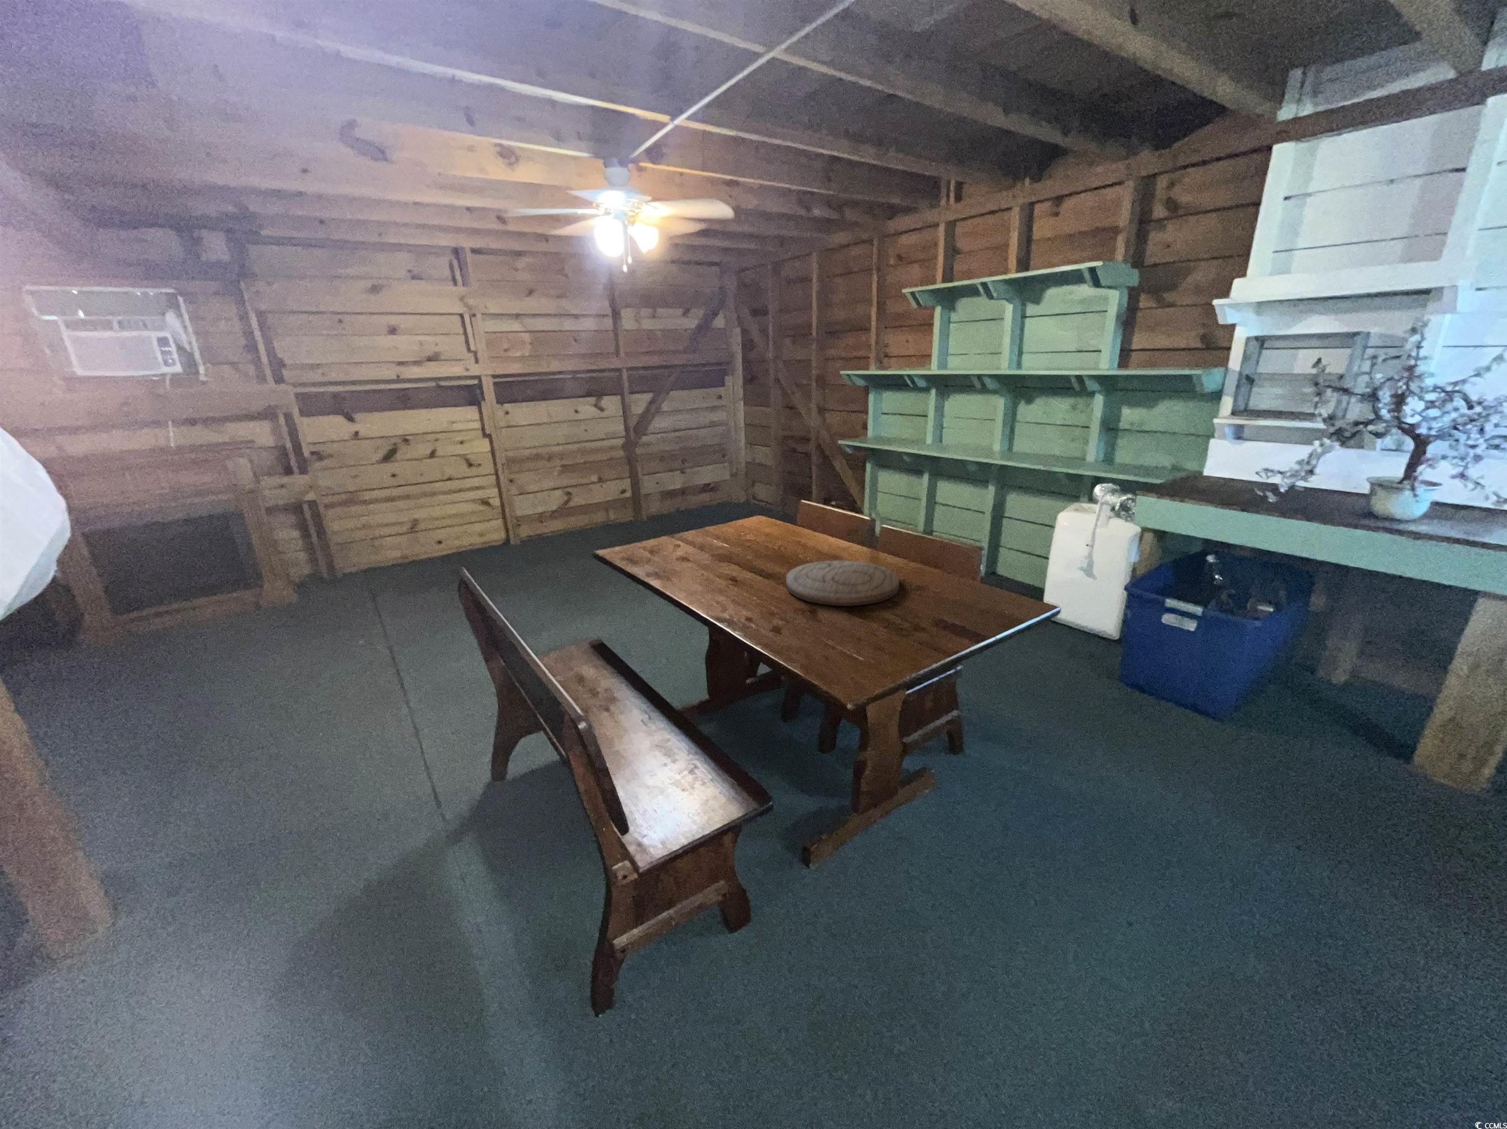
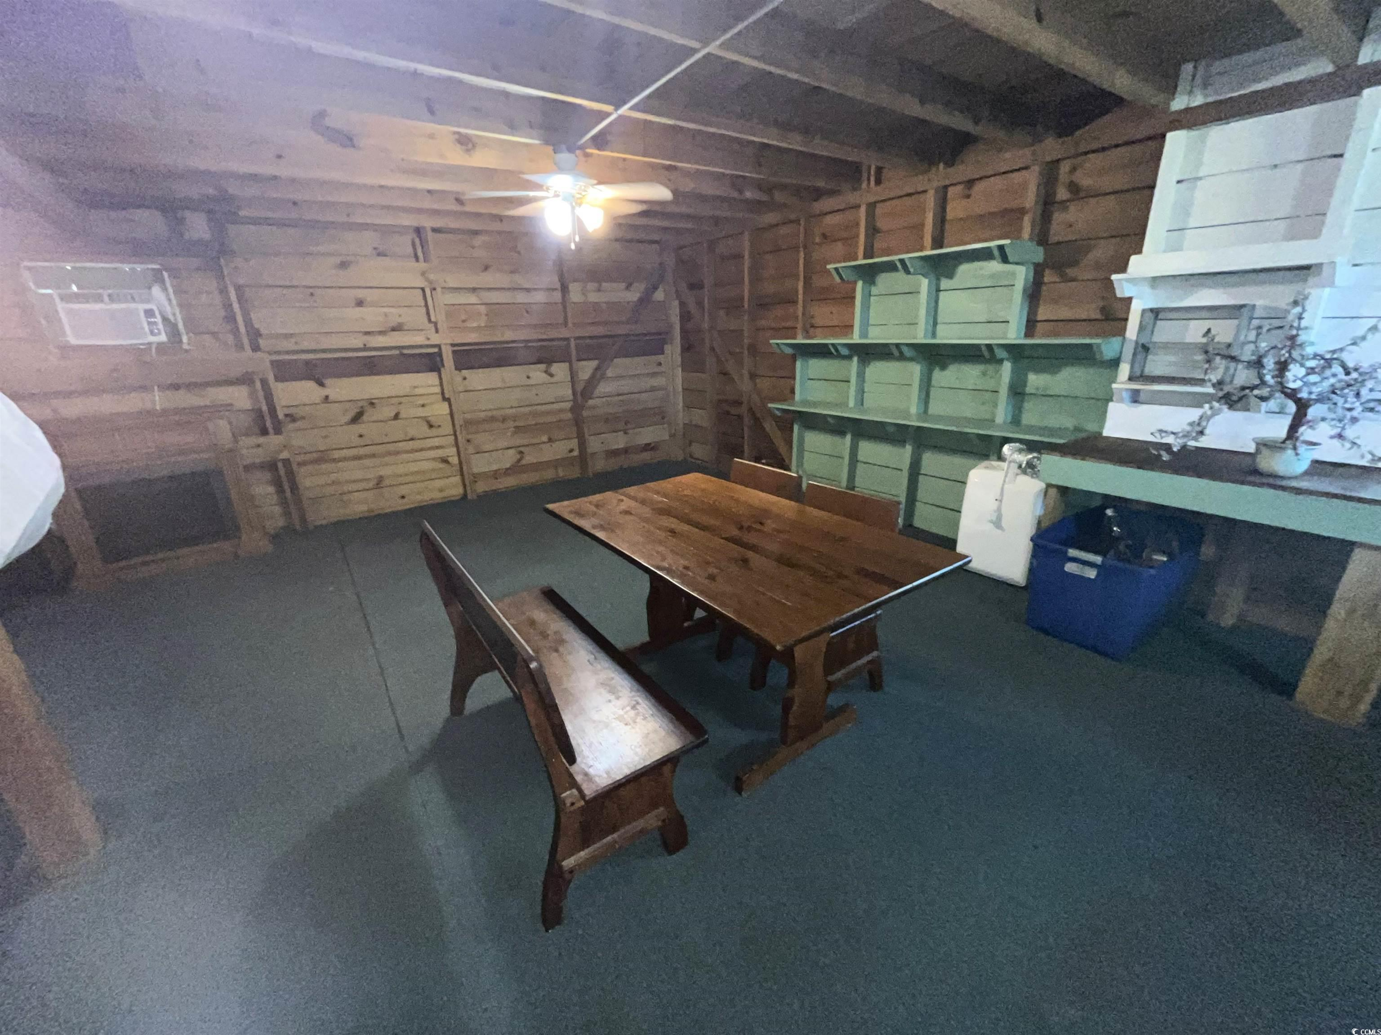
- cutting board [786,560,899,607]
